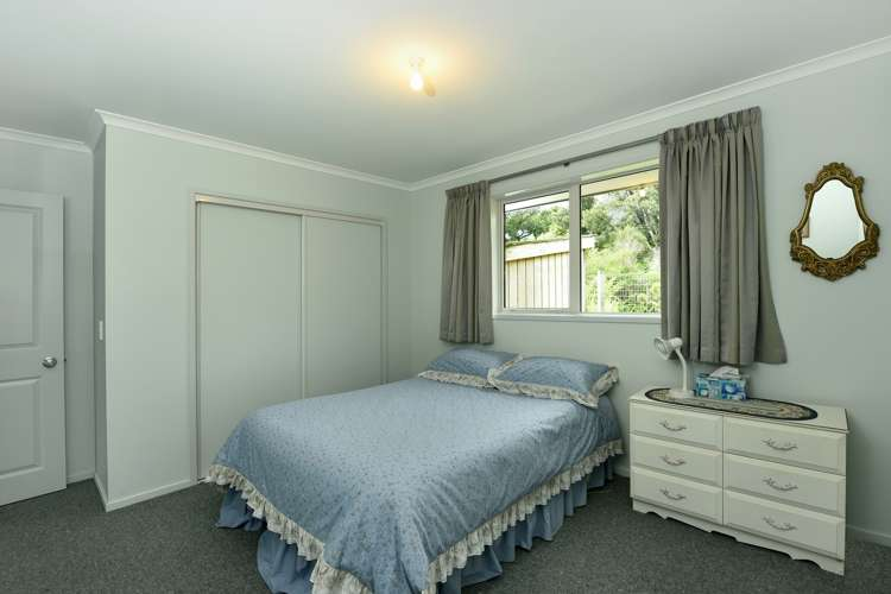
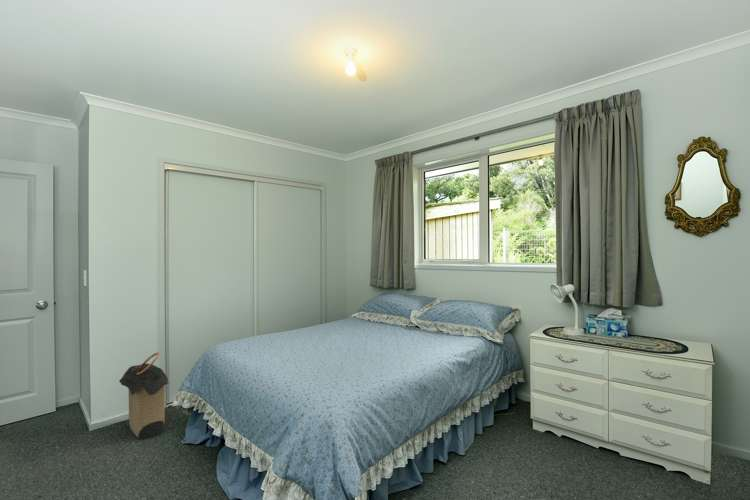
+ laundry hamper [118,351,170,440]
